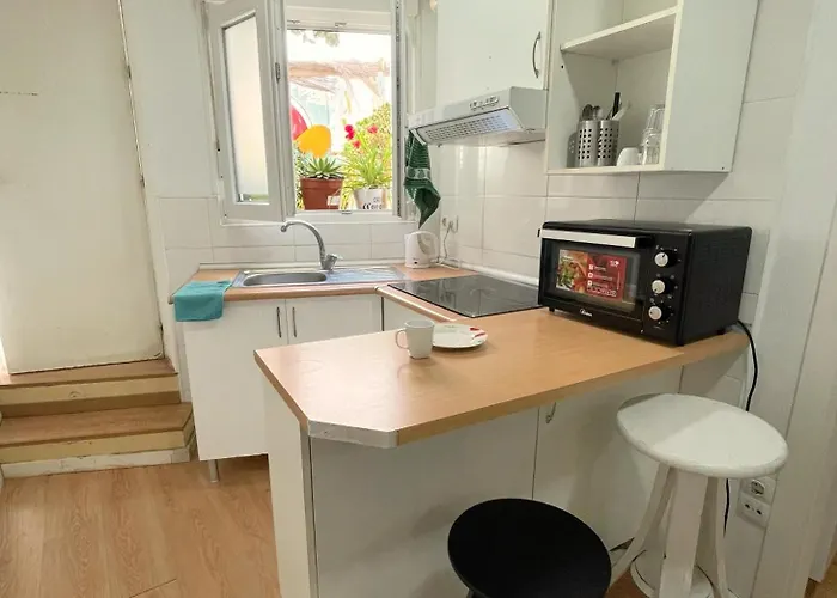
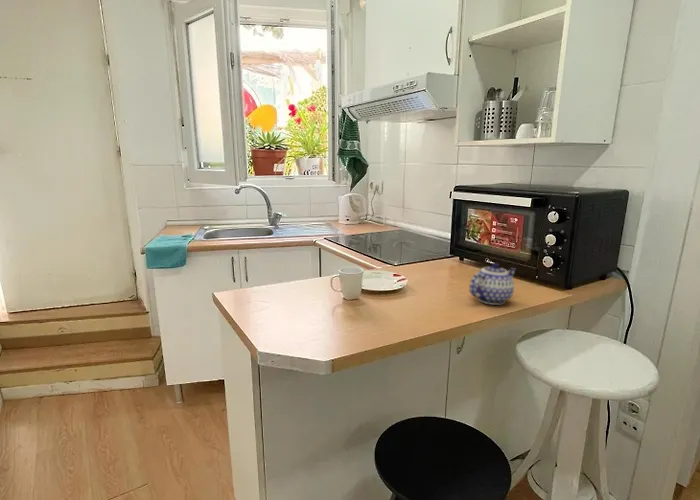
+ teapot [468,262,517,306]
